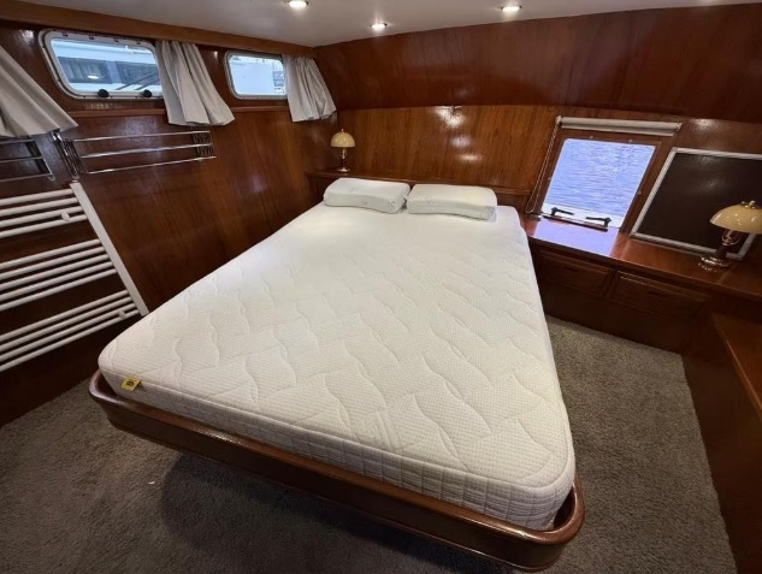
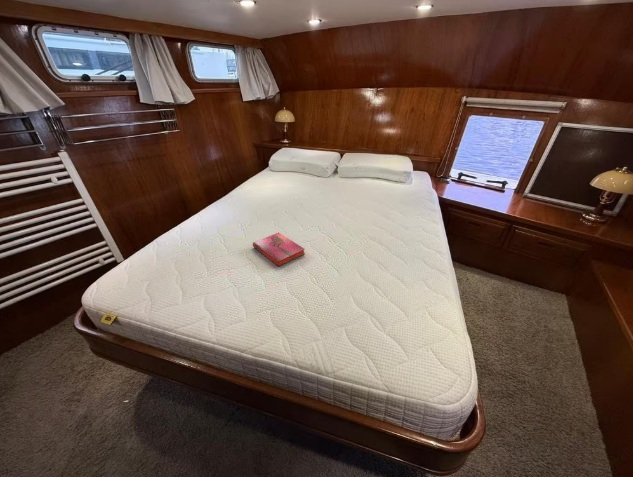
+ hardback book [252,231,306,267]
